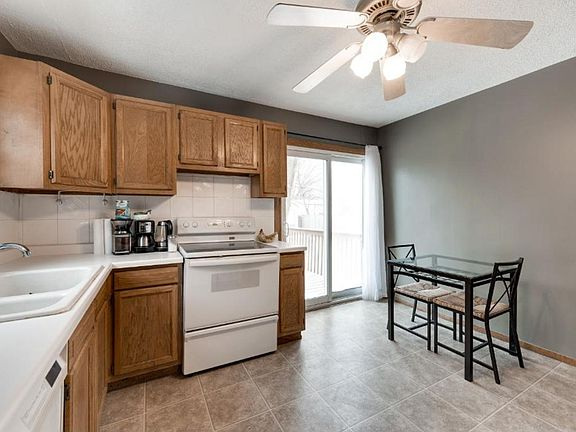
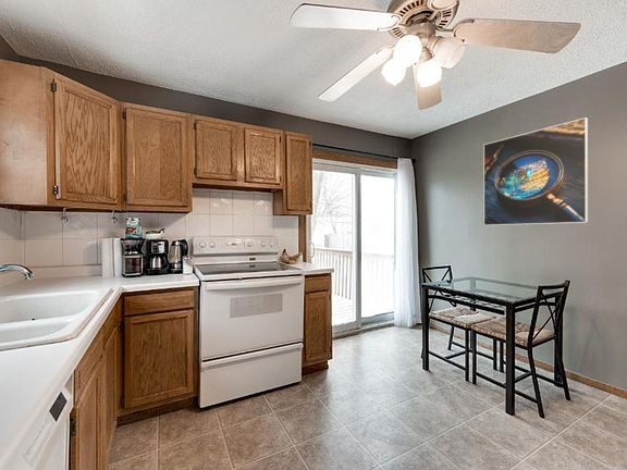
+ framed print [482,116,589,226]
